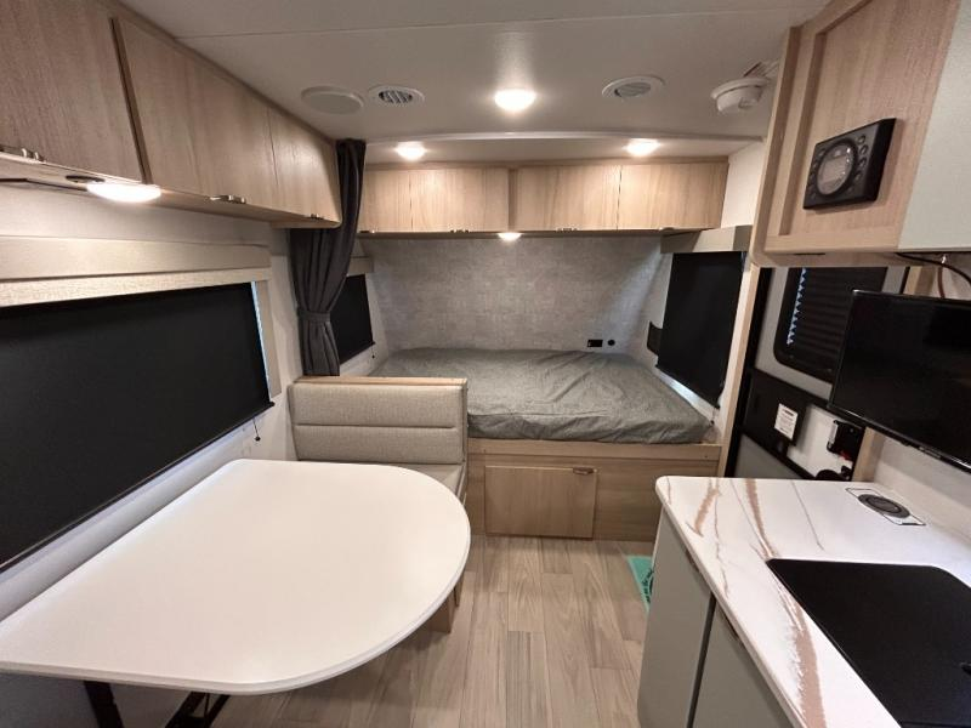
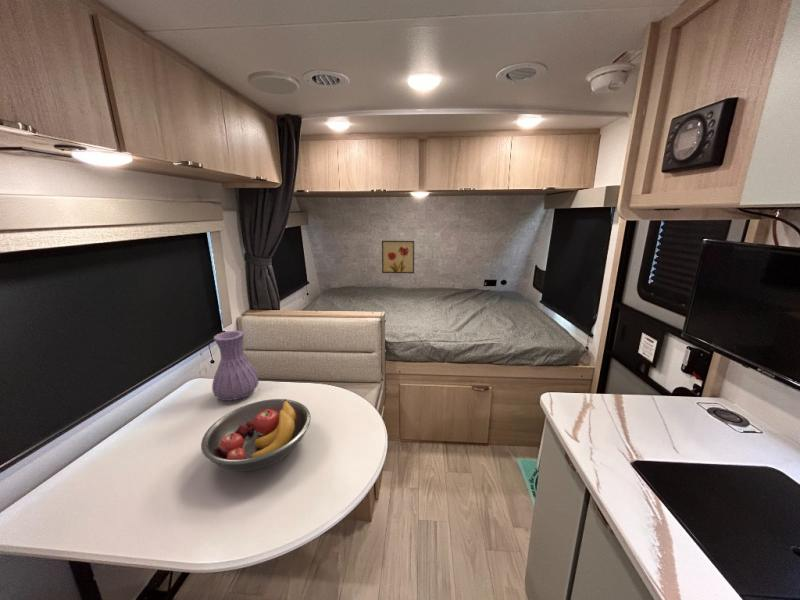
+ vase [211,330,259,402]
+ fruit bowl [200,398,312,472]
+ wall art [381,240,415,274]
